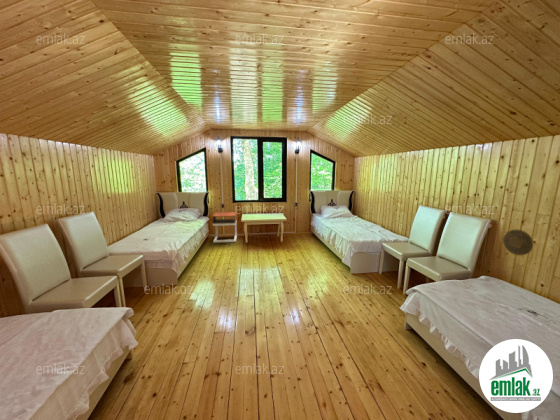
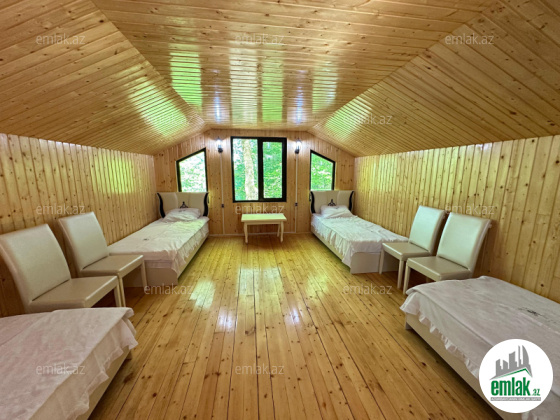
- nightstand [211,211,238,244]
- decorative plate [502,228,534,256]
